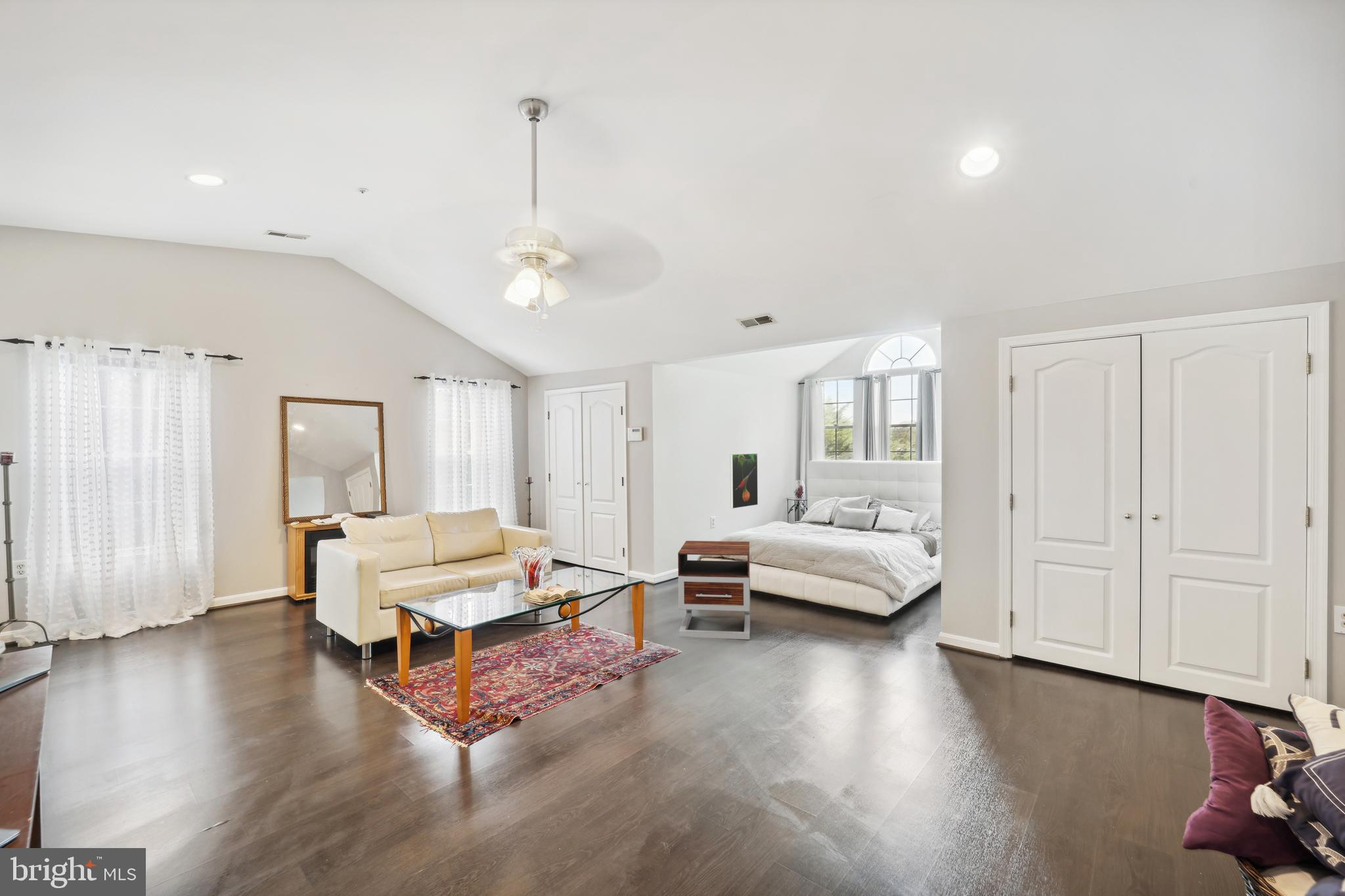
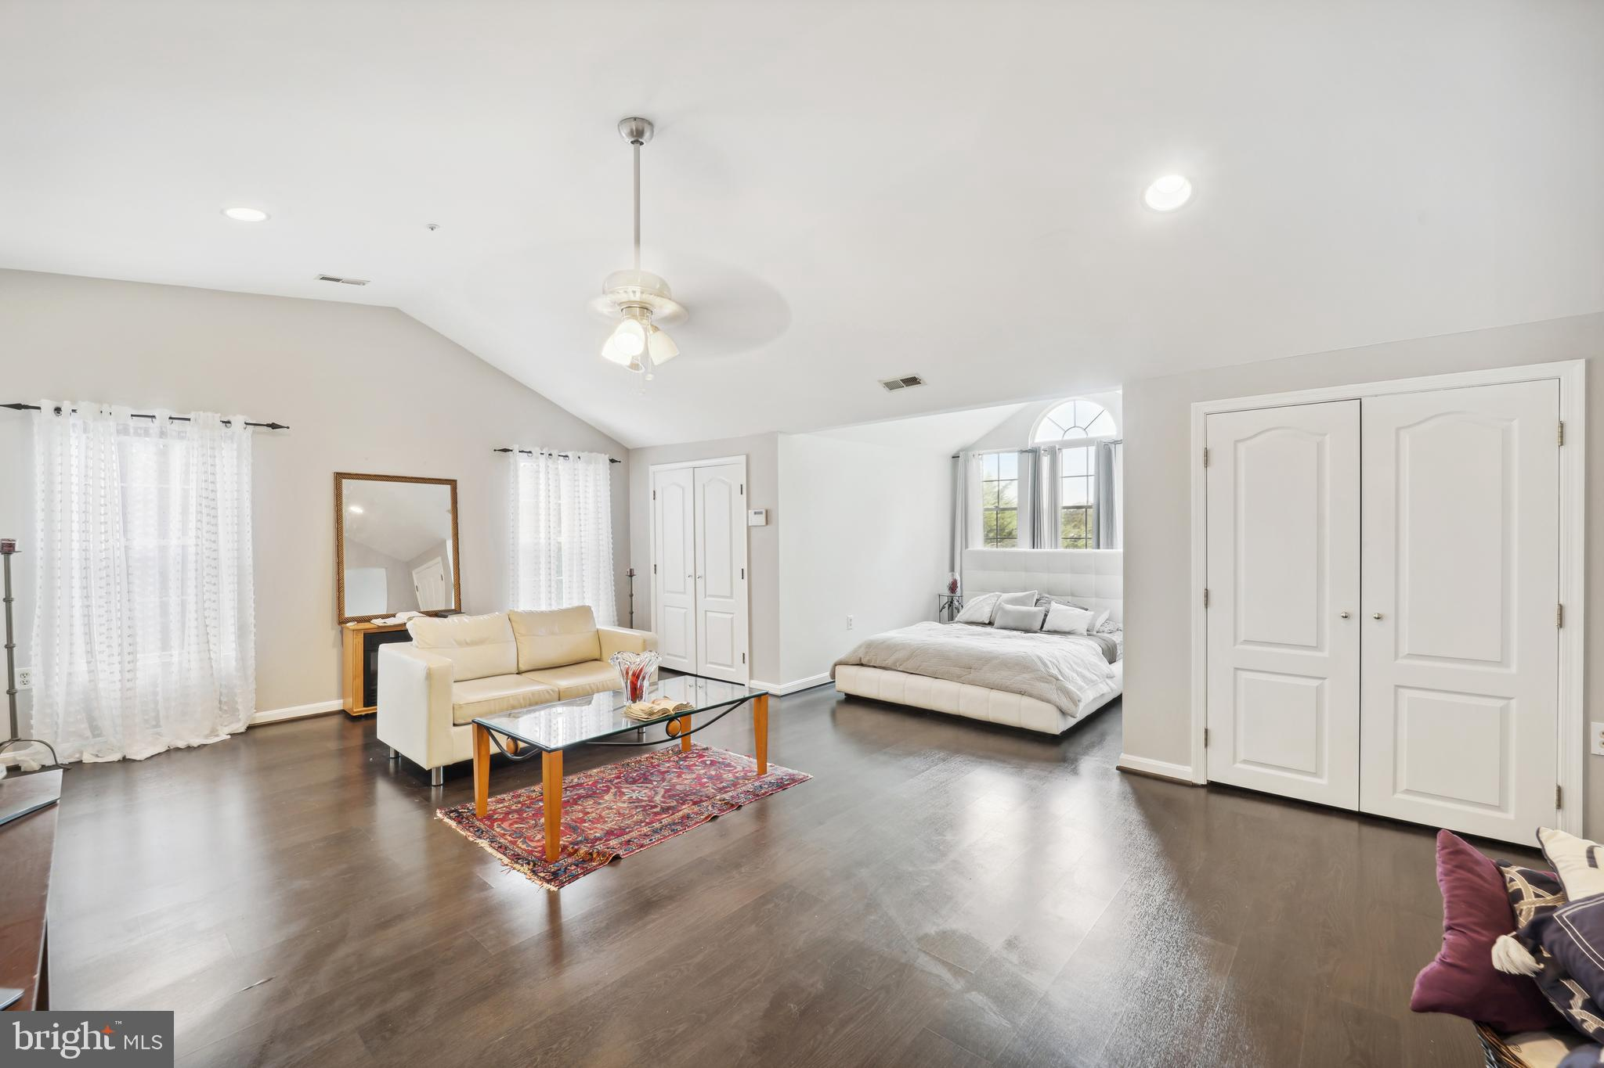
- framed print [730,453,759,509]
- nightstand [677,540,751,641]
